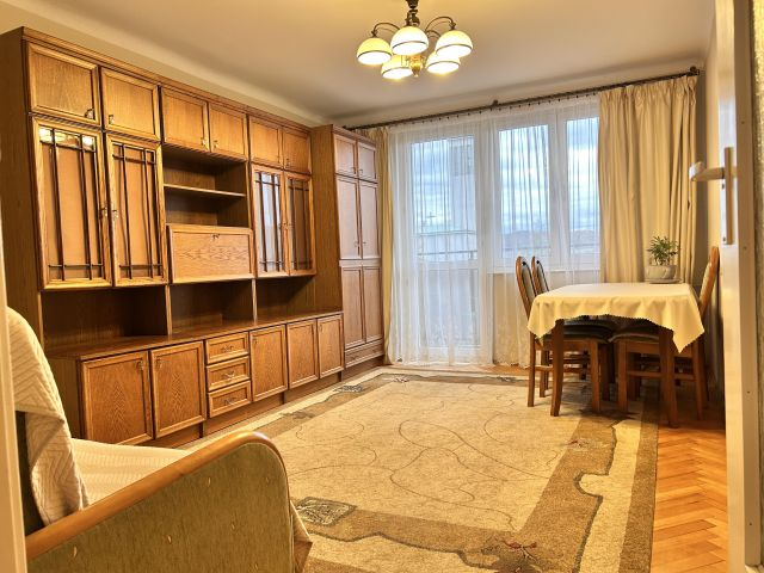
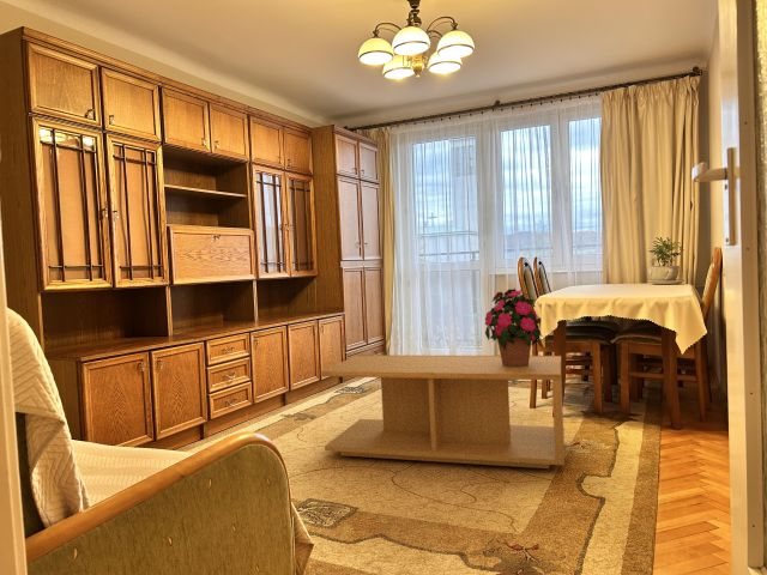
+ potted flower [484,288,544,367]
+ coffee table [320,355,566,470]
